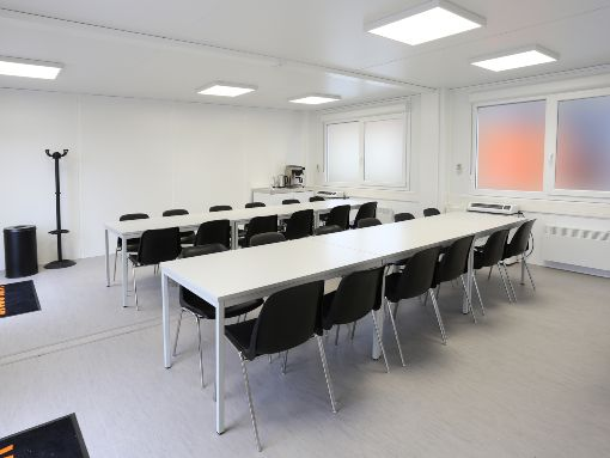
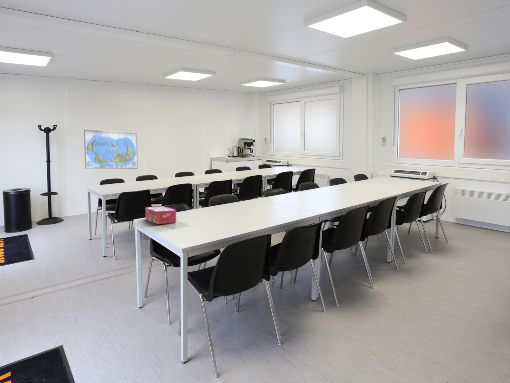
+ world map [83,129,139,170]
+ tissue box [144,205,177,225]
